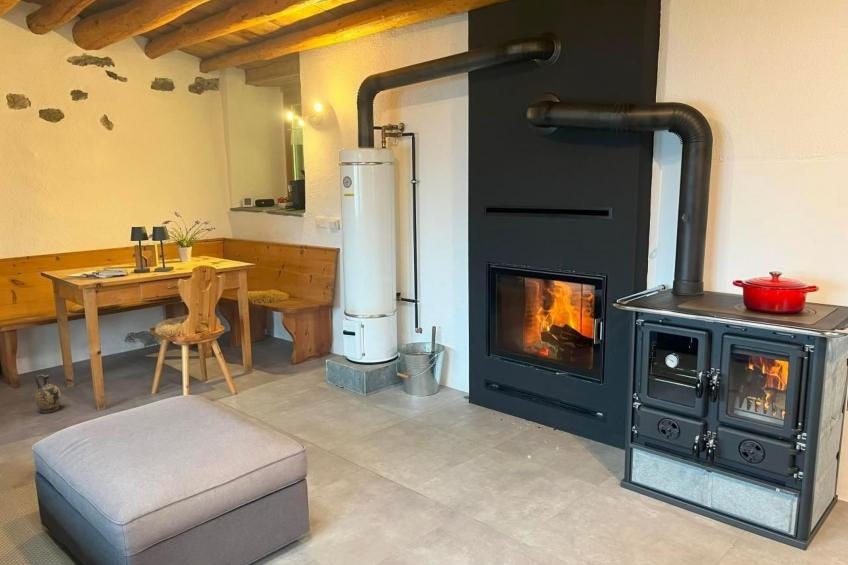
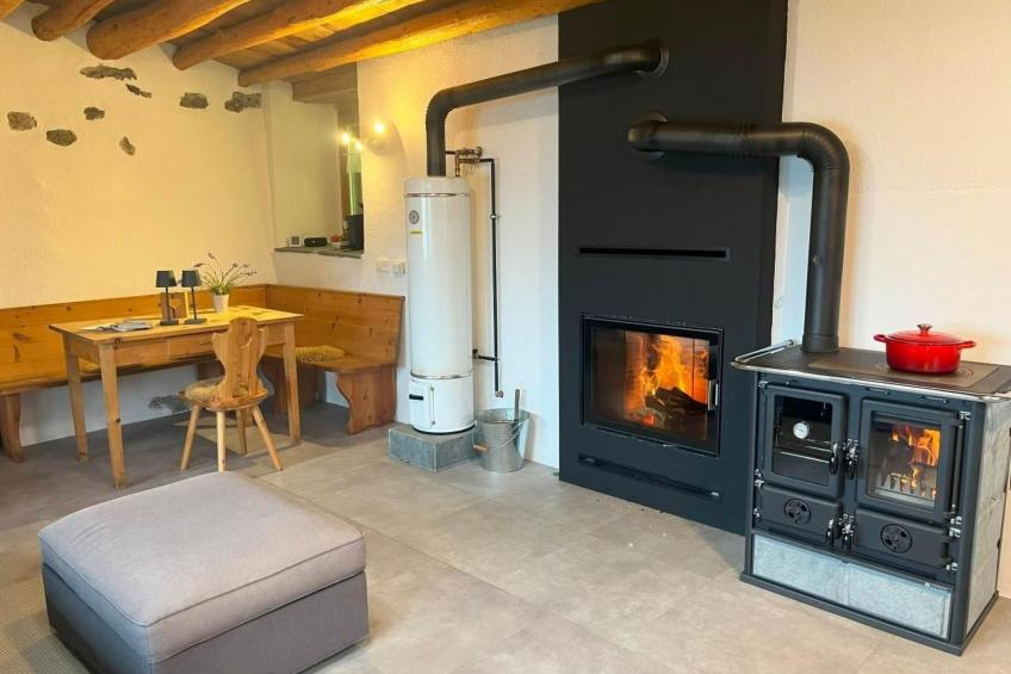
- ceramic jug [34,373,62,414]
